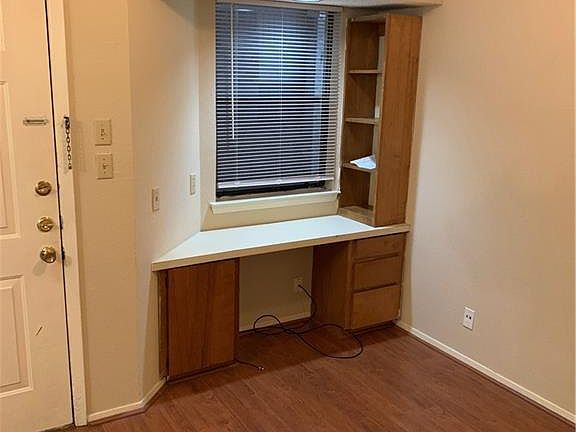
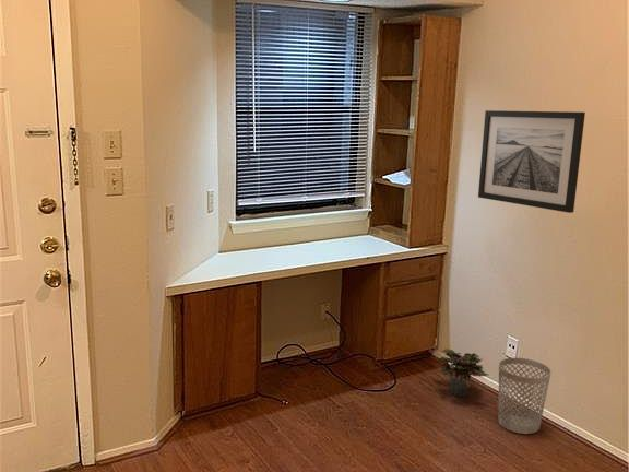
+ wall art [477,109,586,214]
+ potted plant [434,347,490,398]
+ wastebasket [497,357,553,435]
